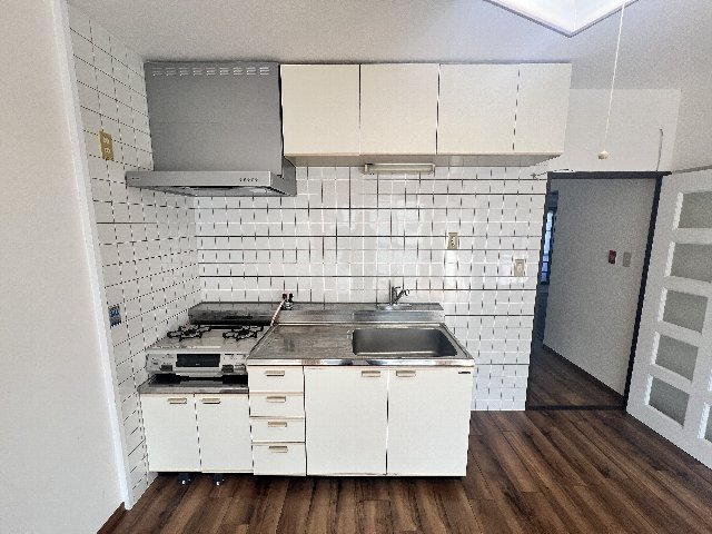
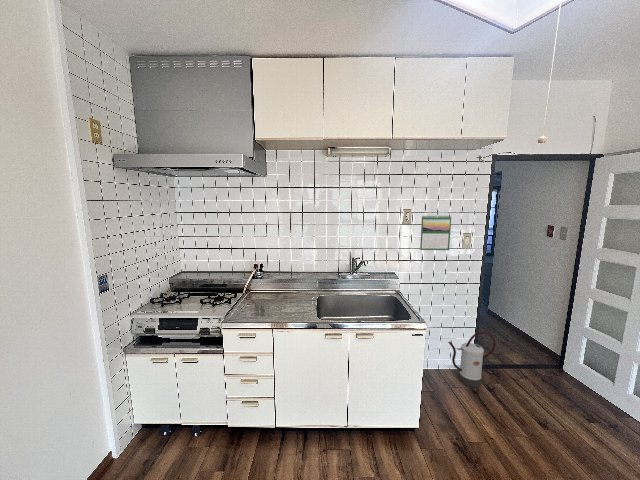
+ watering can [448,331,497,388]
+ calendar [419,214,452,251]
